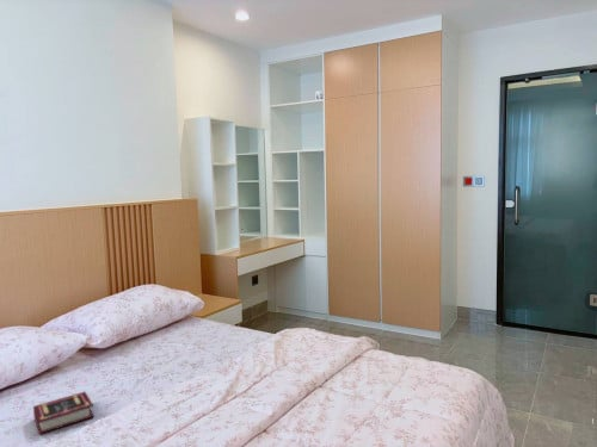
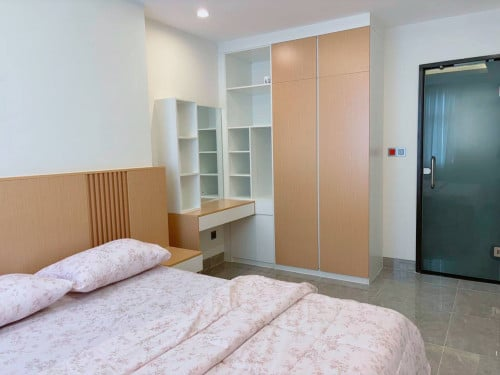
- book [32,391,96,435]
